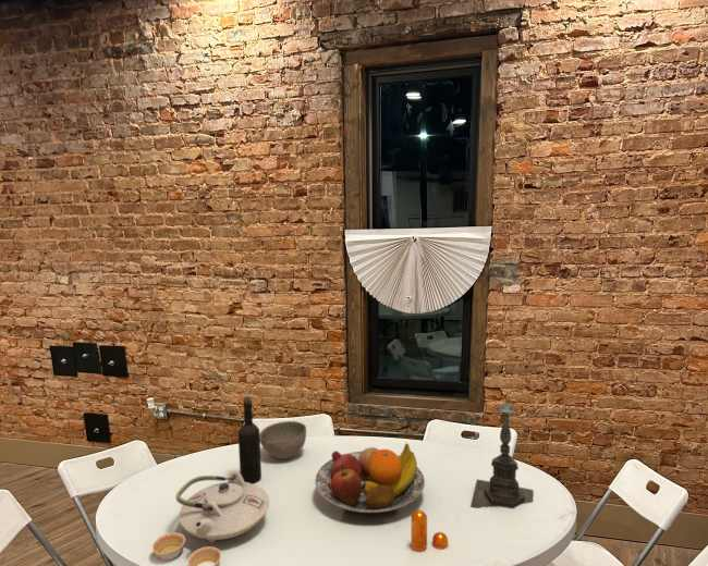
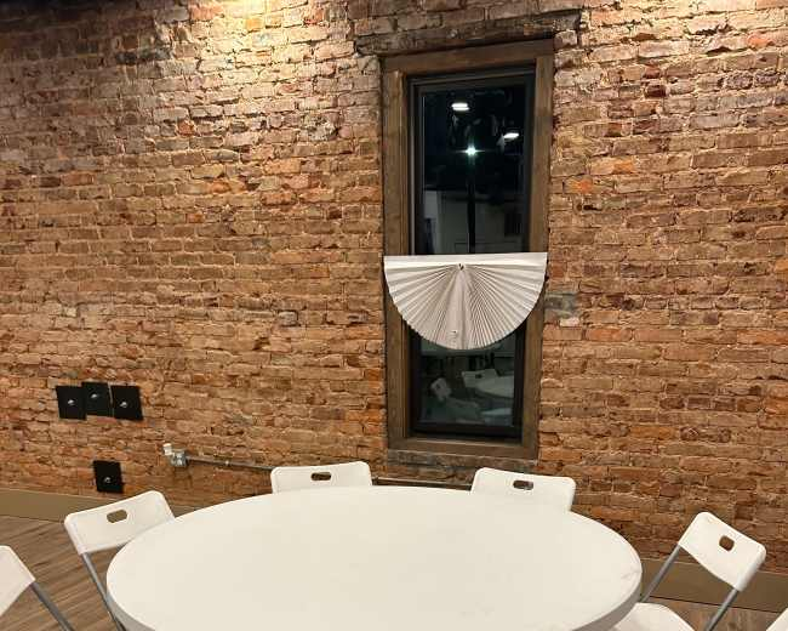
- fruit bowl [314,442,426,514]
- pepper shaker [410,509,450,552]
- wine bottle [237,395,263,484]
- teapot [151,469,270,566]
- candle holder [469,391,535,509]
- bowl [259,420,307,460]
